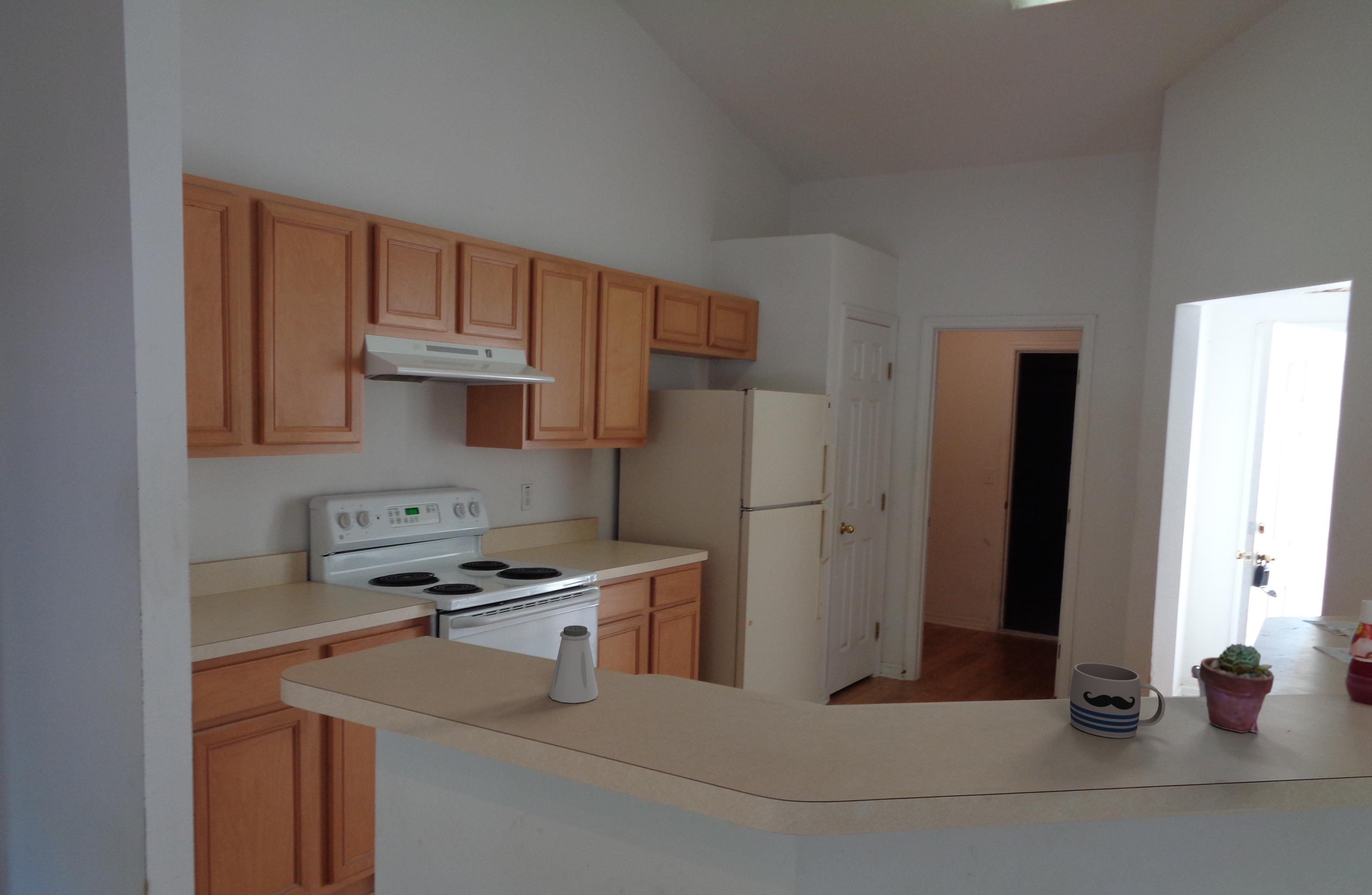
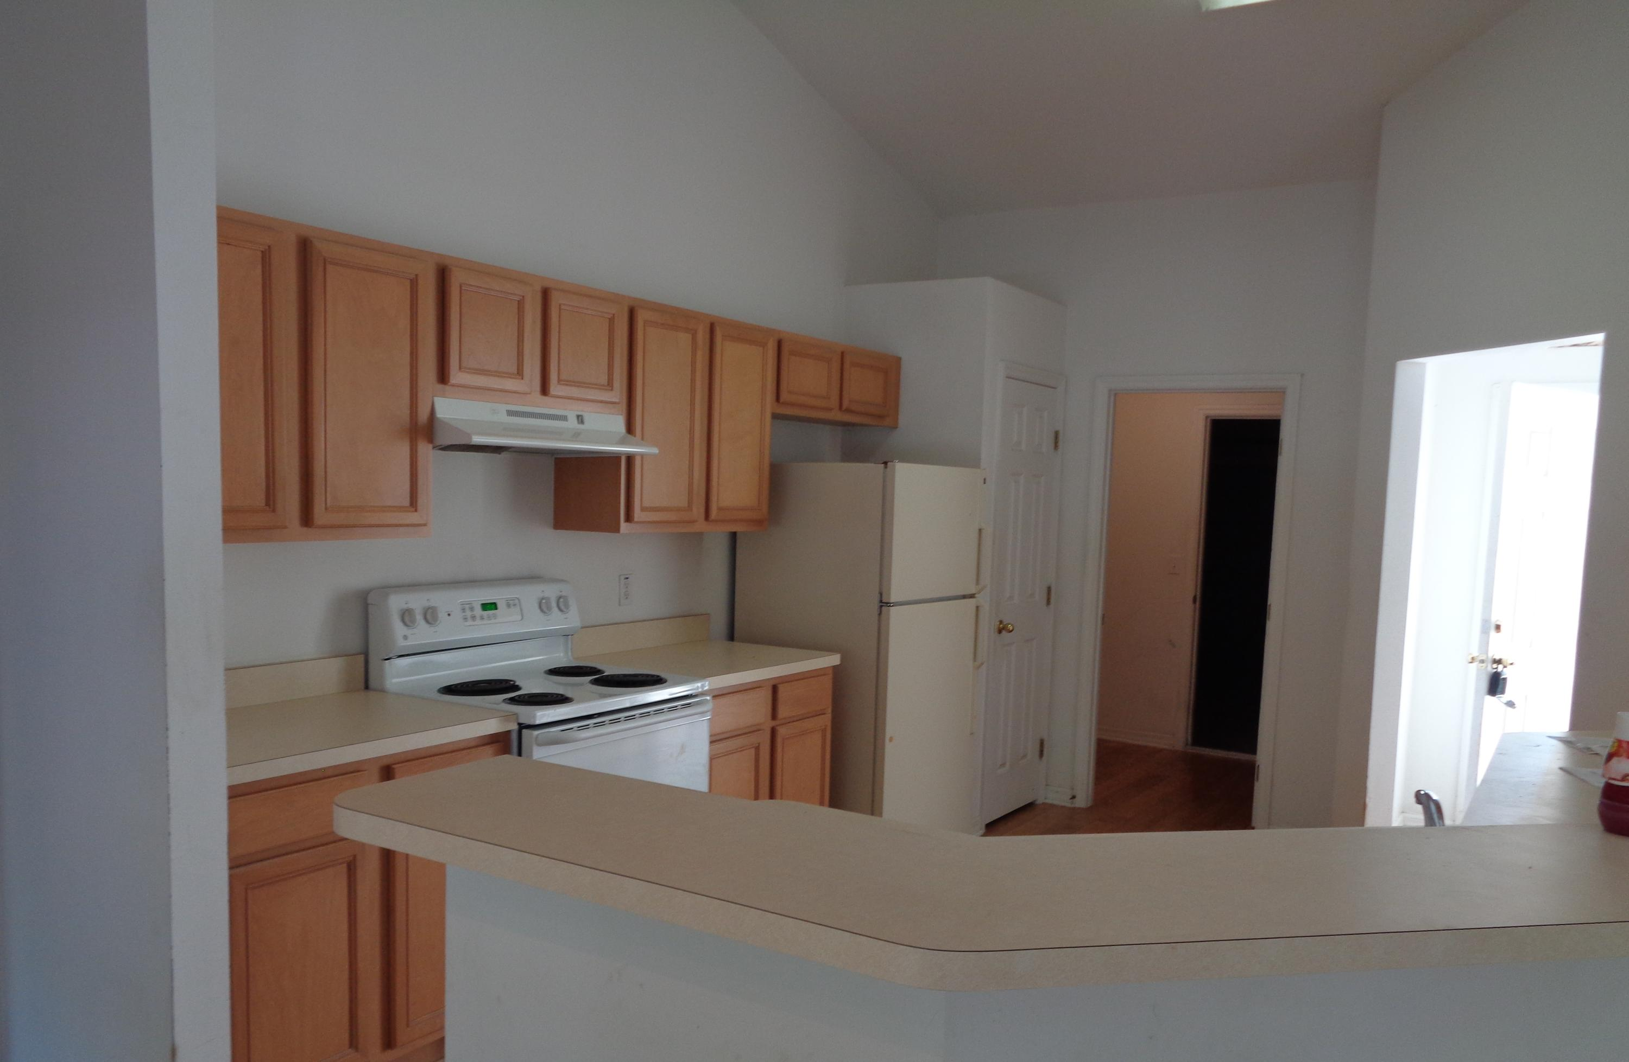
- potted succulent [1199,643,1275,733]
- mug [1070,662,1166,738]
- saltshaker [548,625,599,703]
